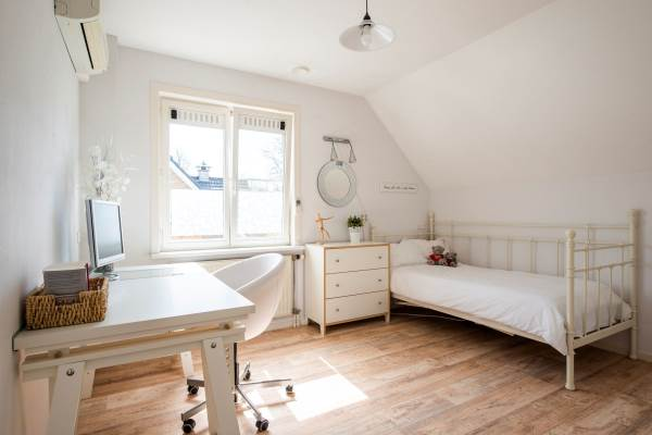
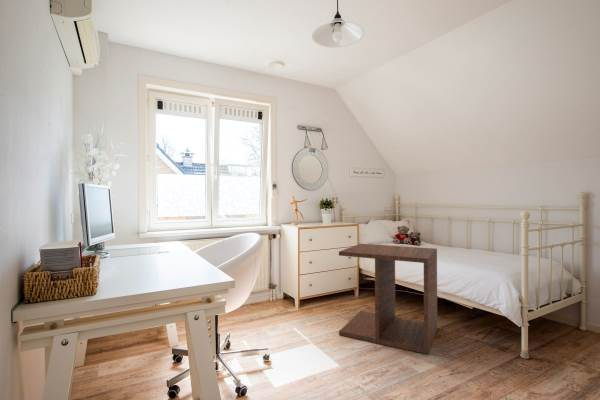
+ side table [338,243,438,355]
